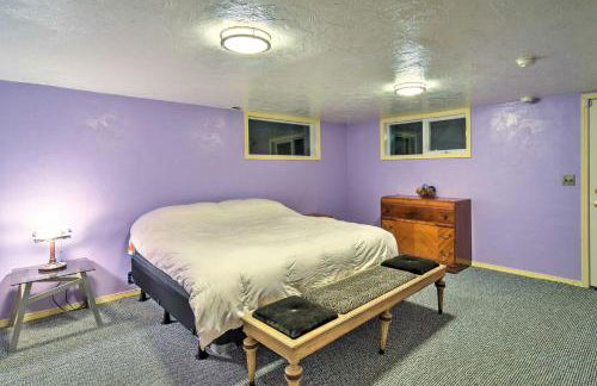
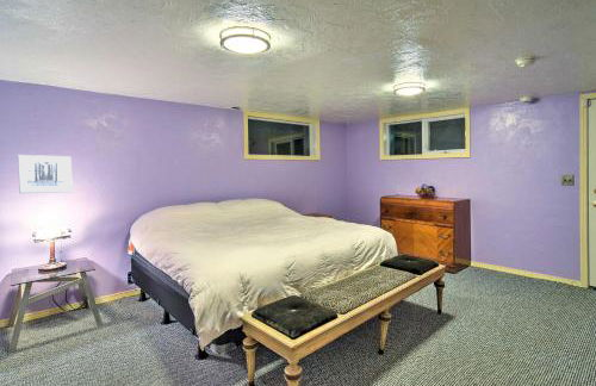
+ wall art [17,154,74,194]
